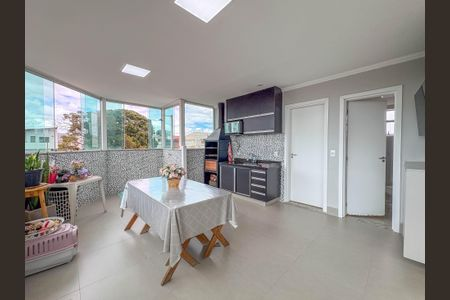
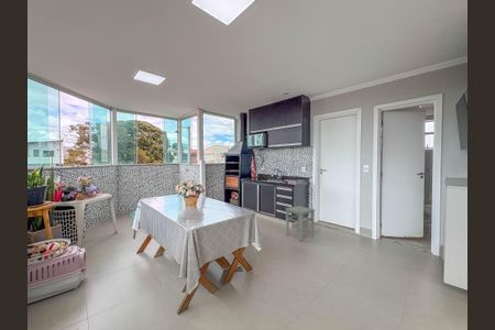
+ stool [285,205,316,242]
